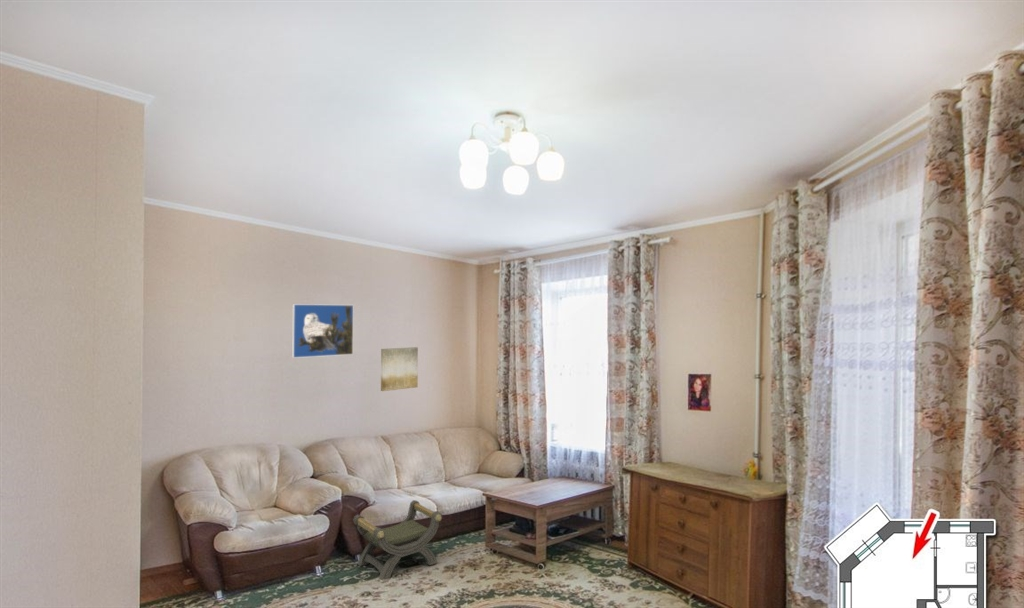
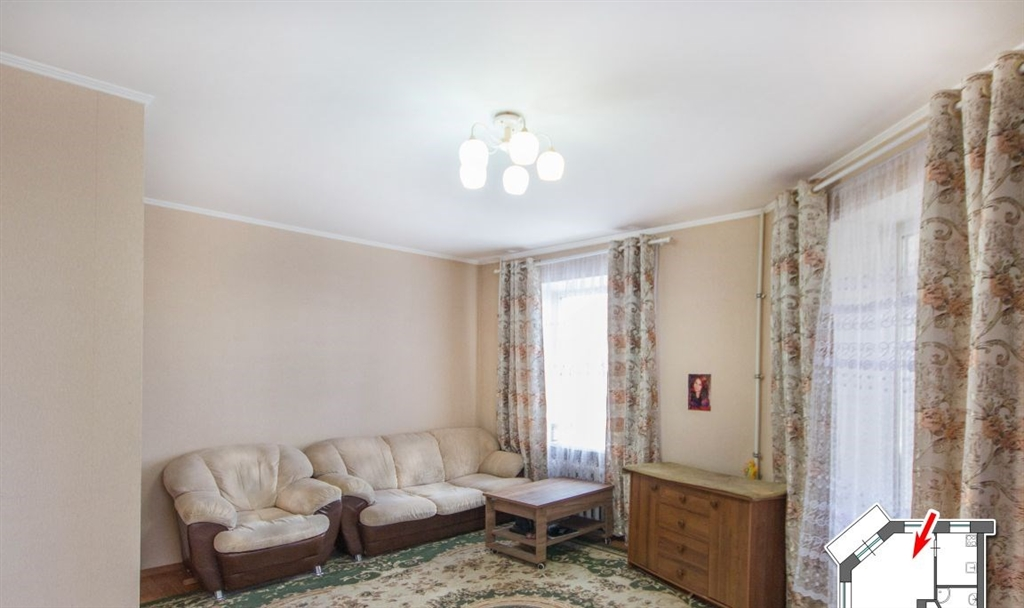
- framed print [291,303,354,359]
- stool [352,499,443,581]
- wall art [380,346,419,392]
